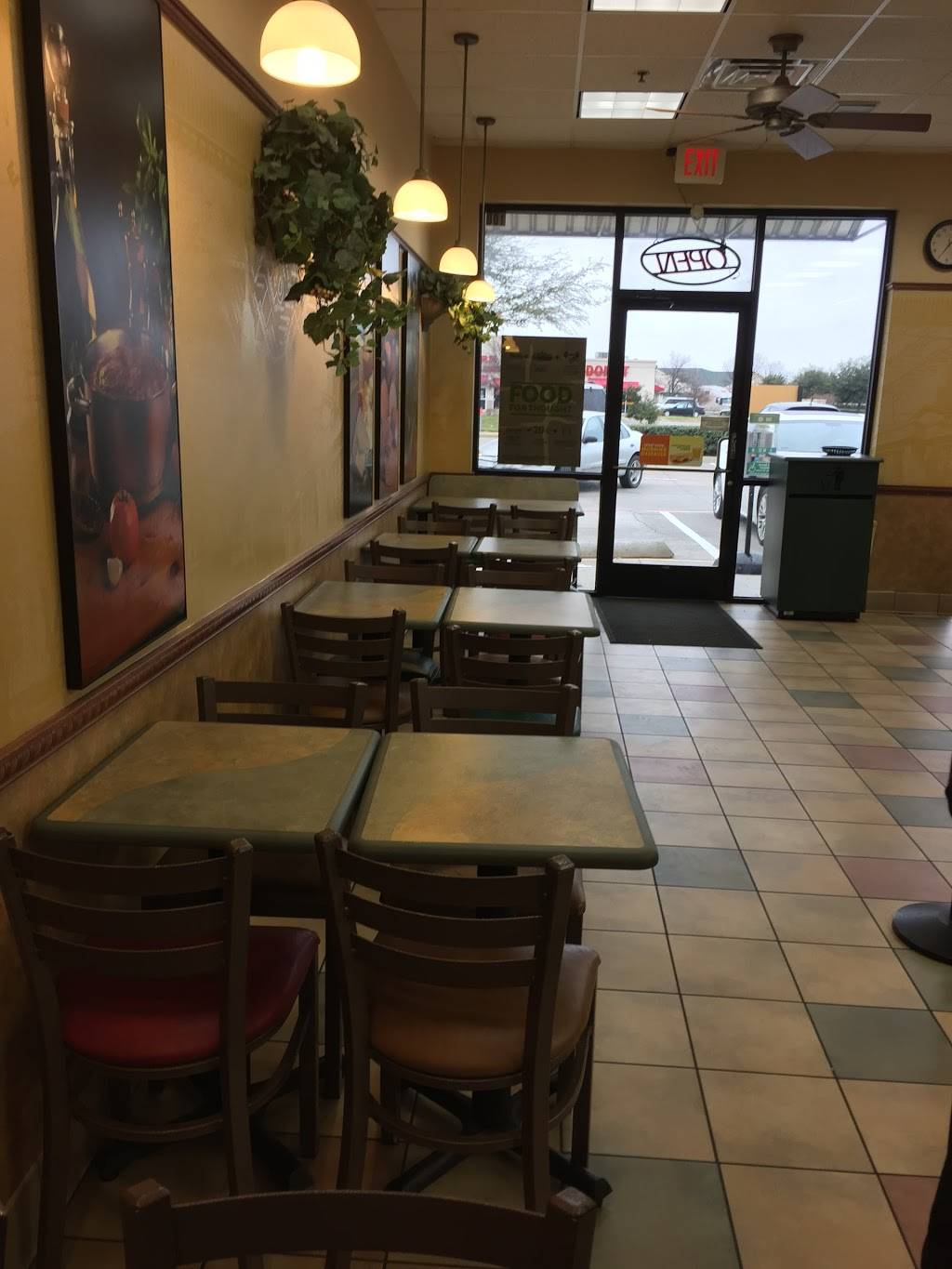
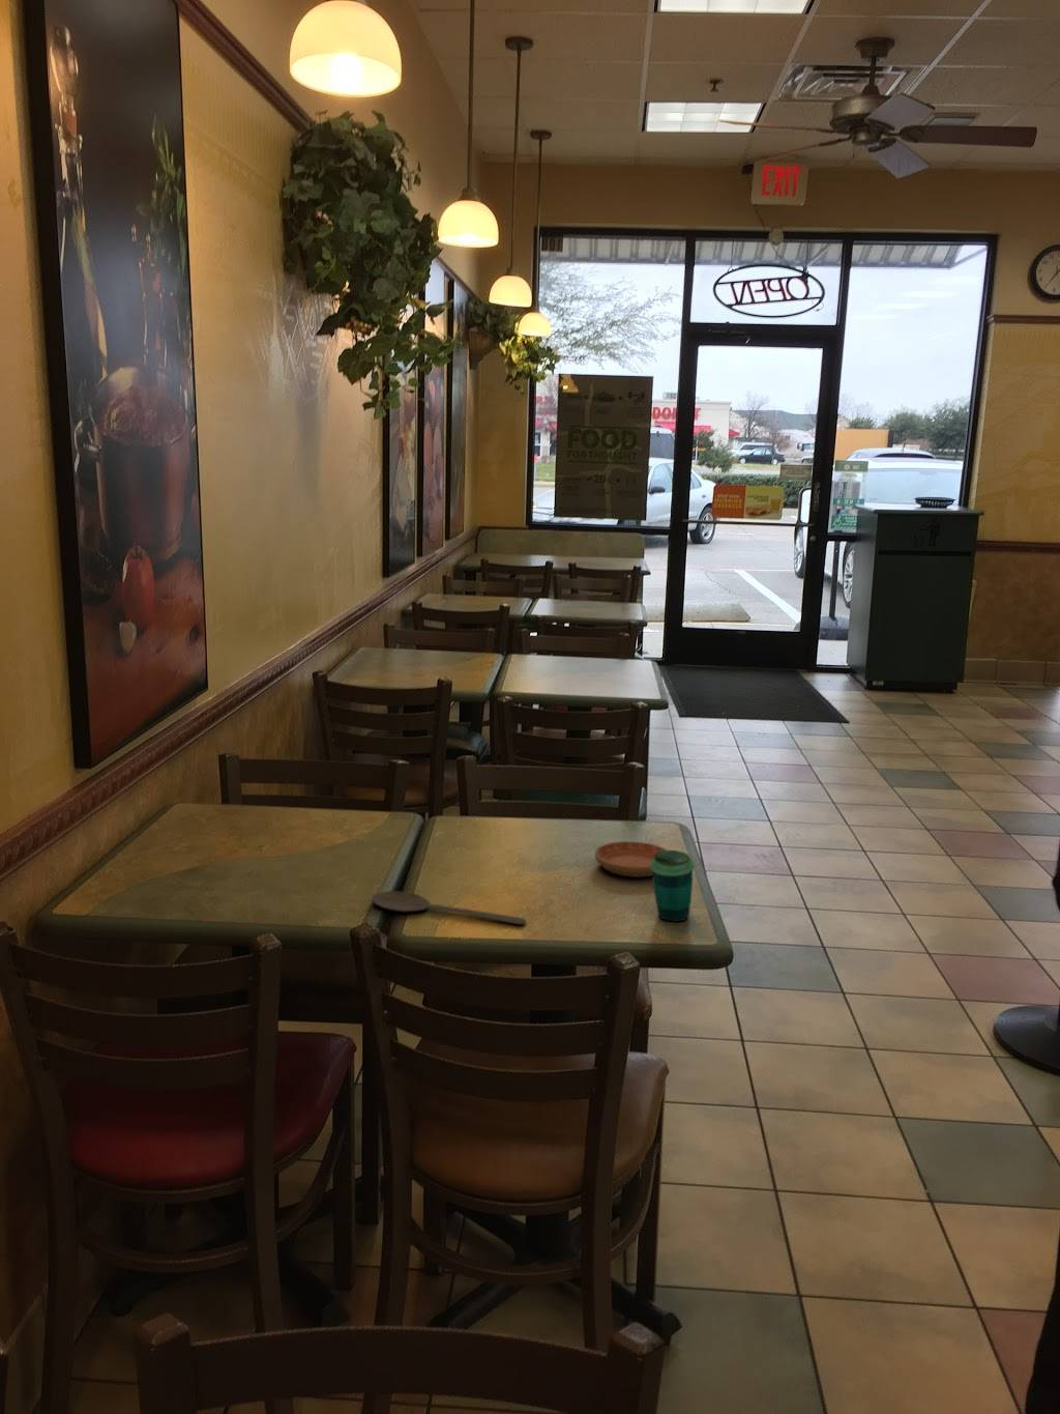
+ wooden spoon [371,890,527,925]
+ cup [650,849,696,923]
+ saucer [595,840,668,878]
